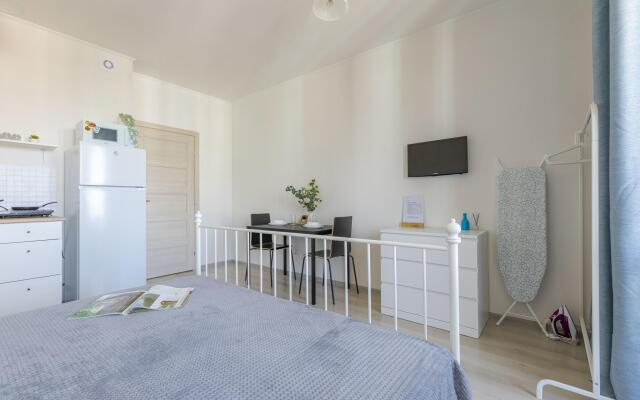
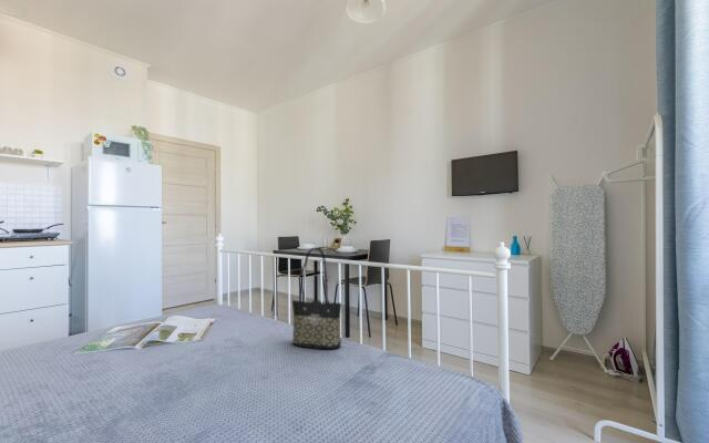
+ tote bag [291,246,342,350]
